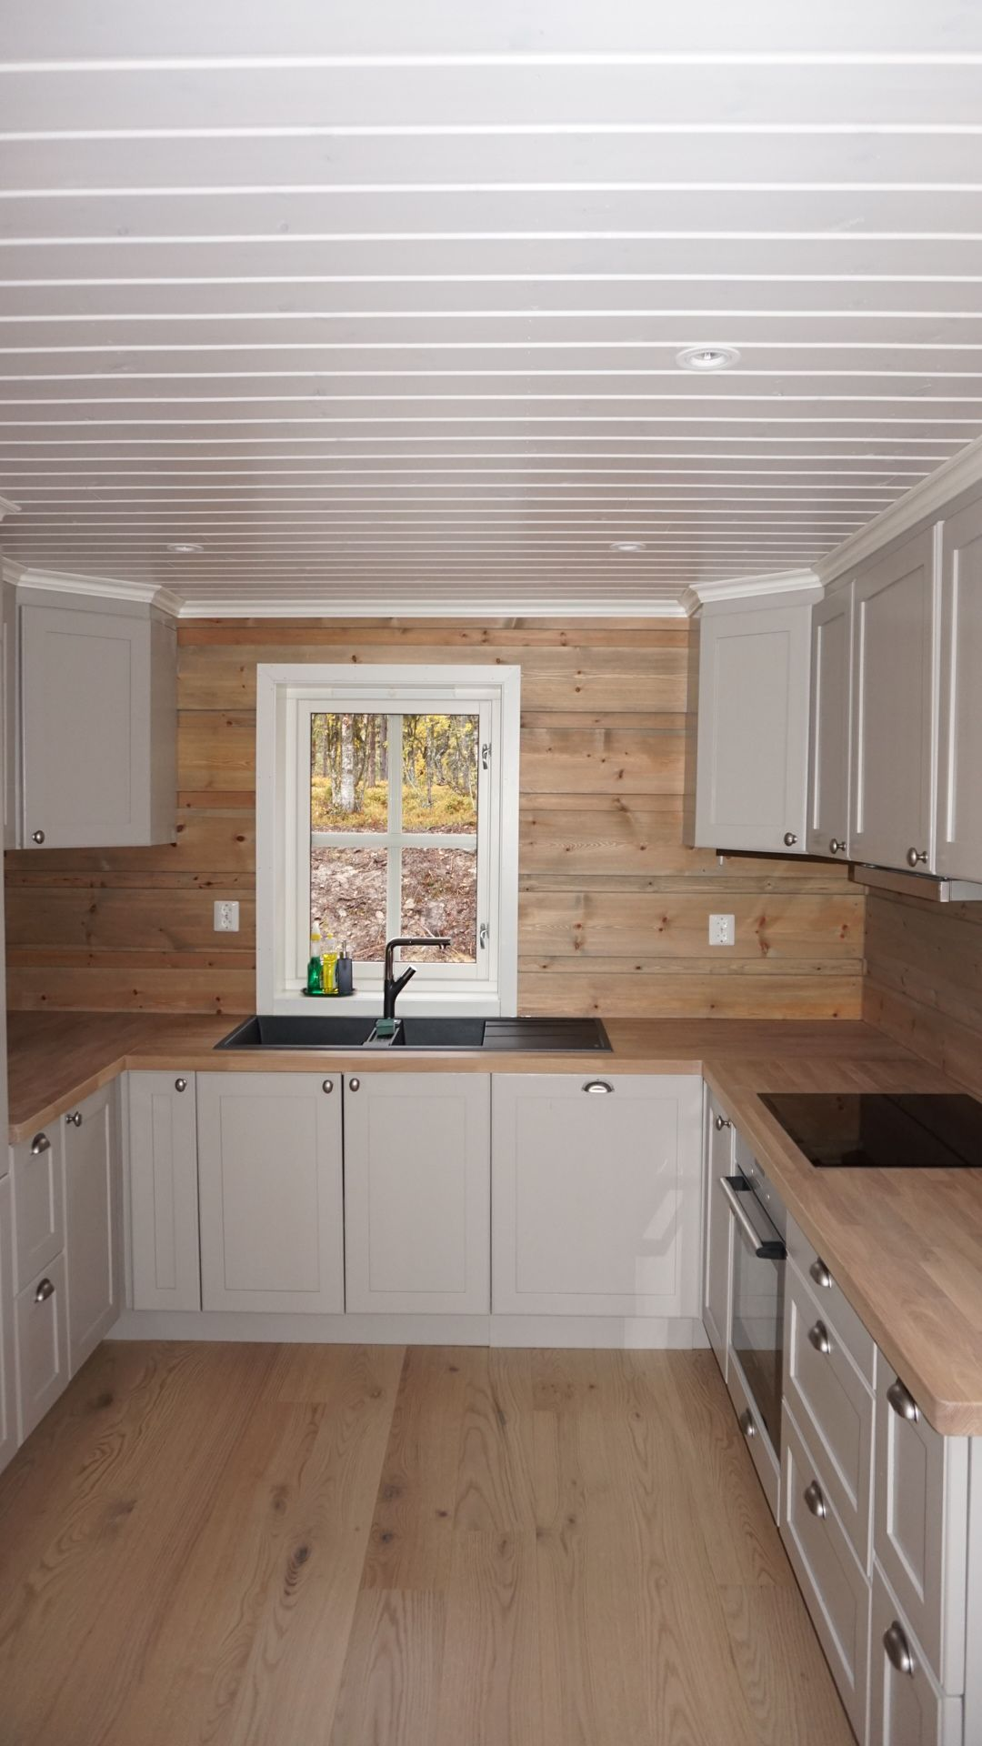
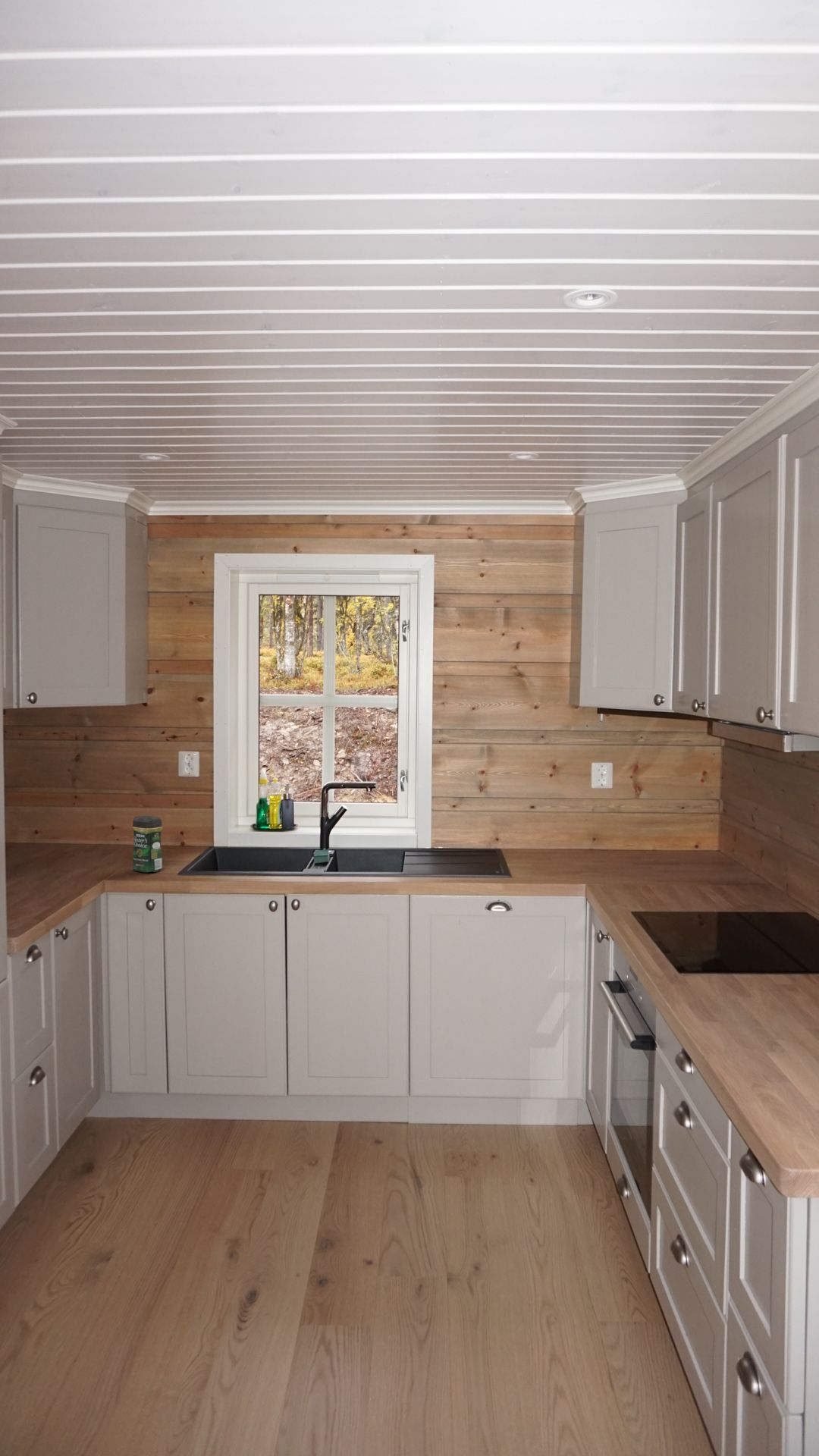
+ coffee jar [132,814,163,873]
